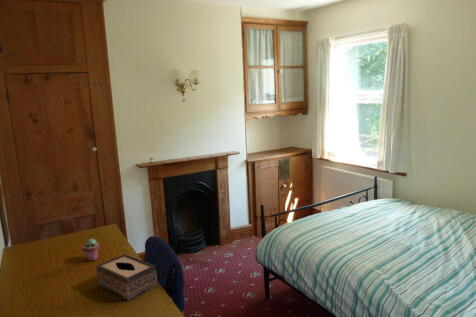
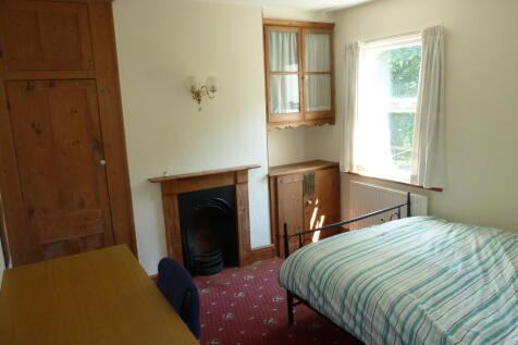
- tissue box [95,253,158,301]
- potted succulent [81,238,100,262]
